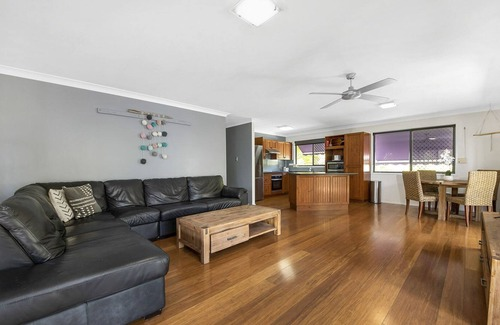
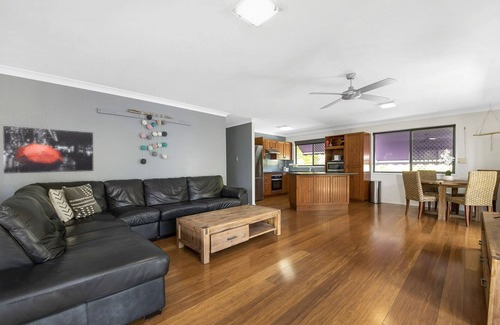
+ wall art [2,125,94,175]
